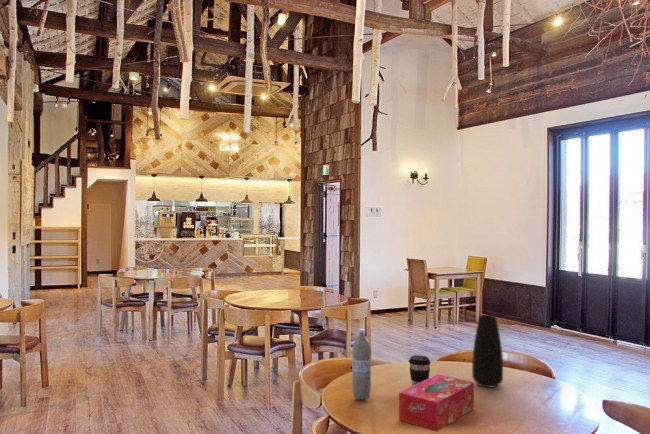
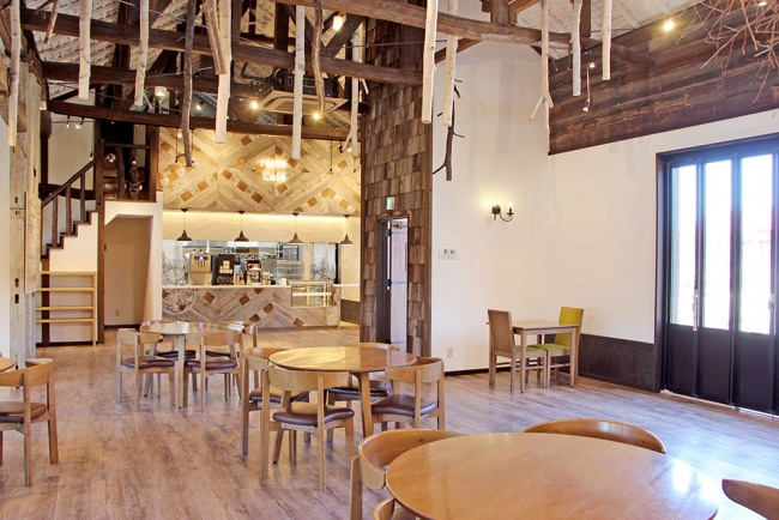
- tissue box [398,373,475,433]
- vase [471,314,504,388]
- coffee cup [408,355,432,387]
- water bottle [351,328,372,401]
